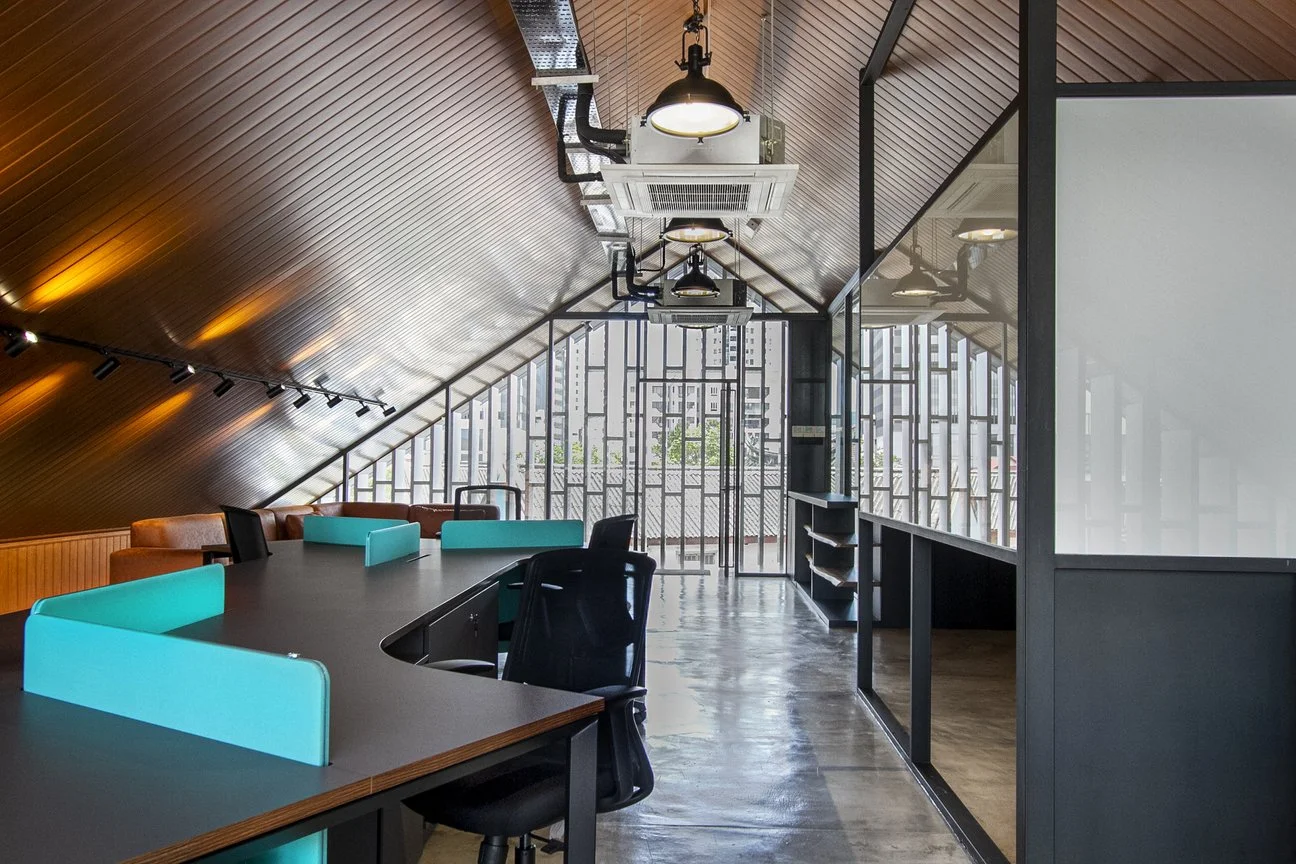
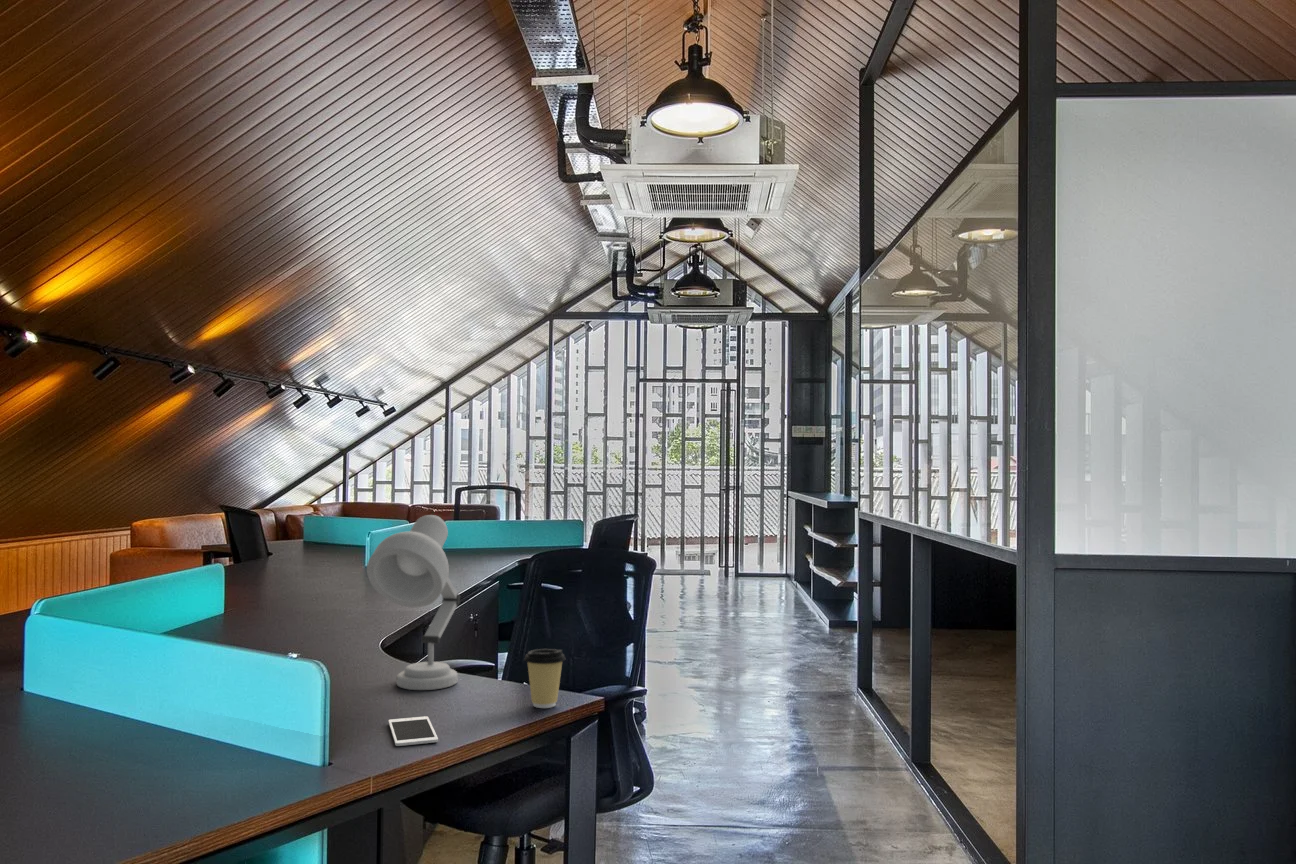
+ cell phone [388,715,439,747]
+ coffee cup [523,648,566,709]
+ desk lamp [366,514,461,691]
